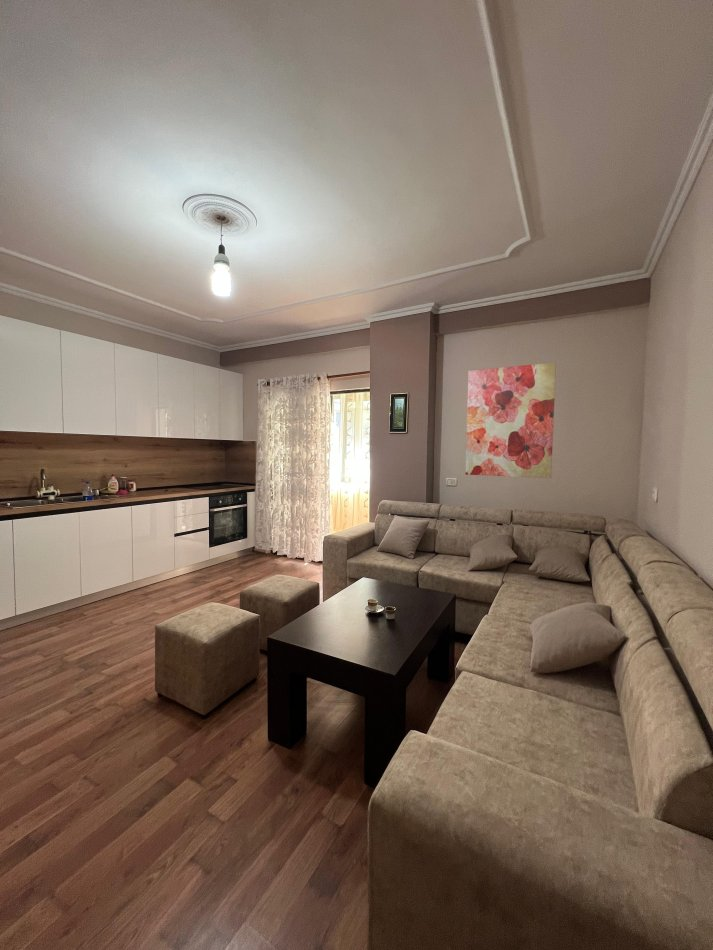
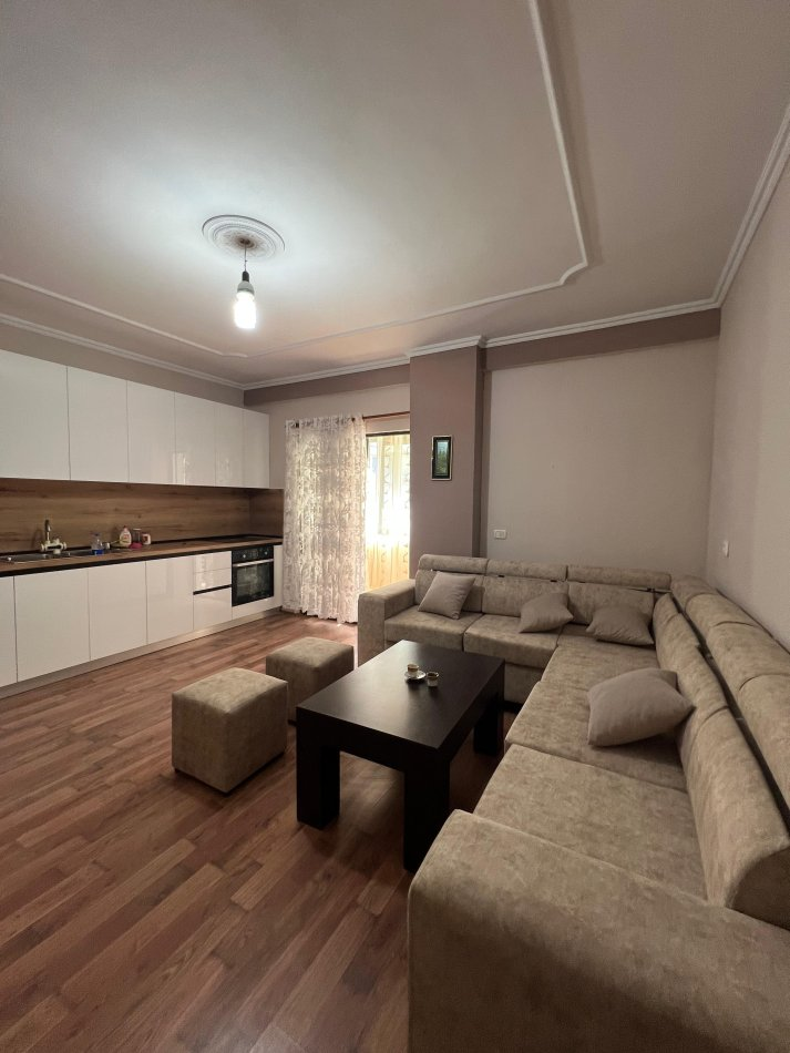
- wall art [464,361,557,479]
